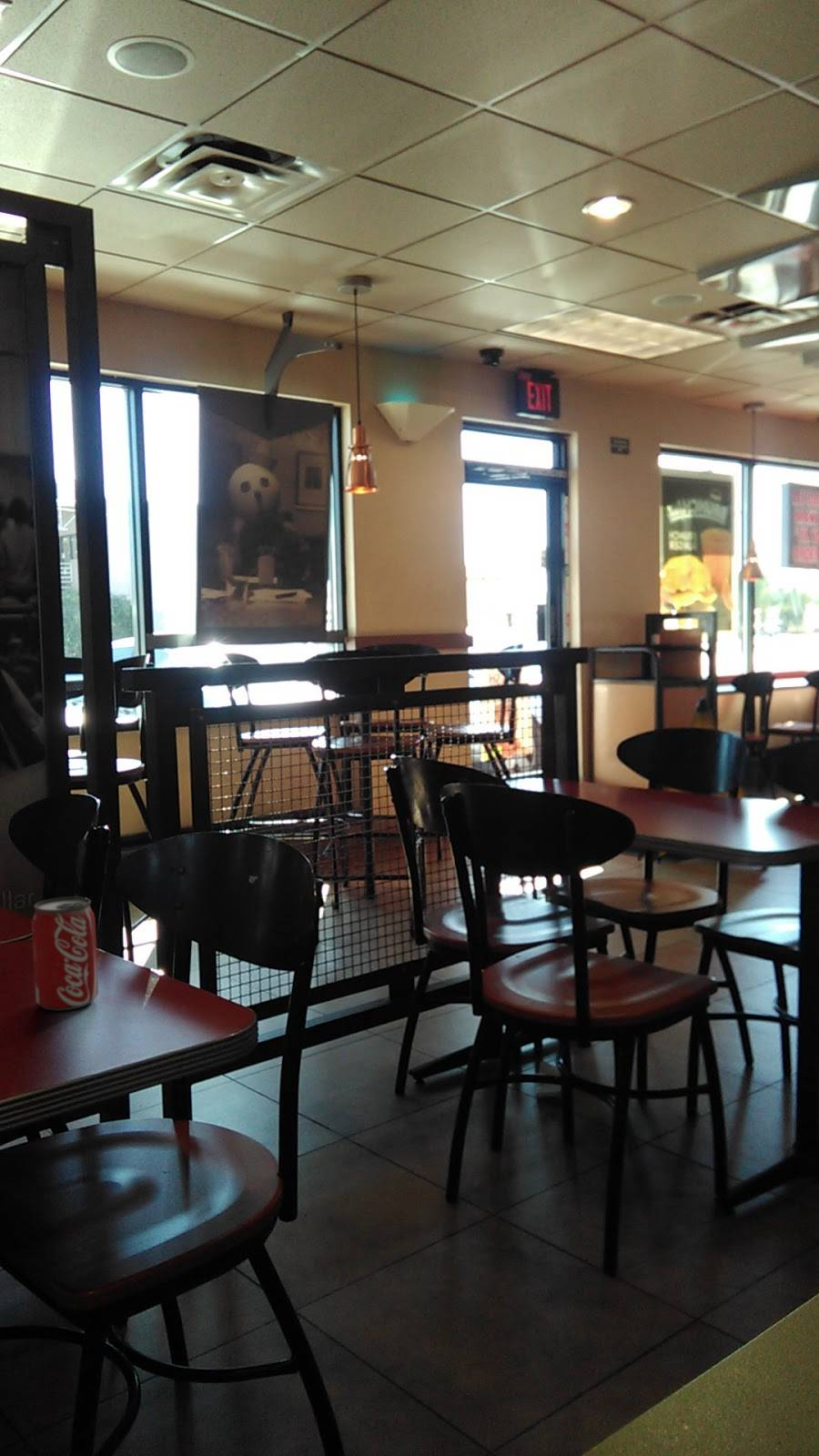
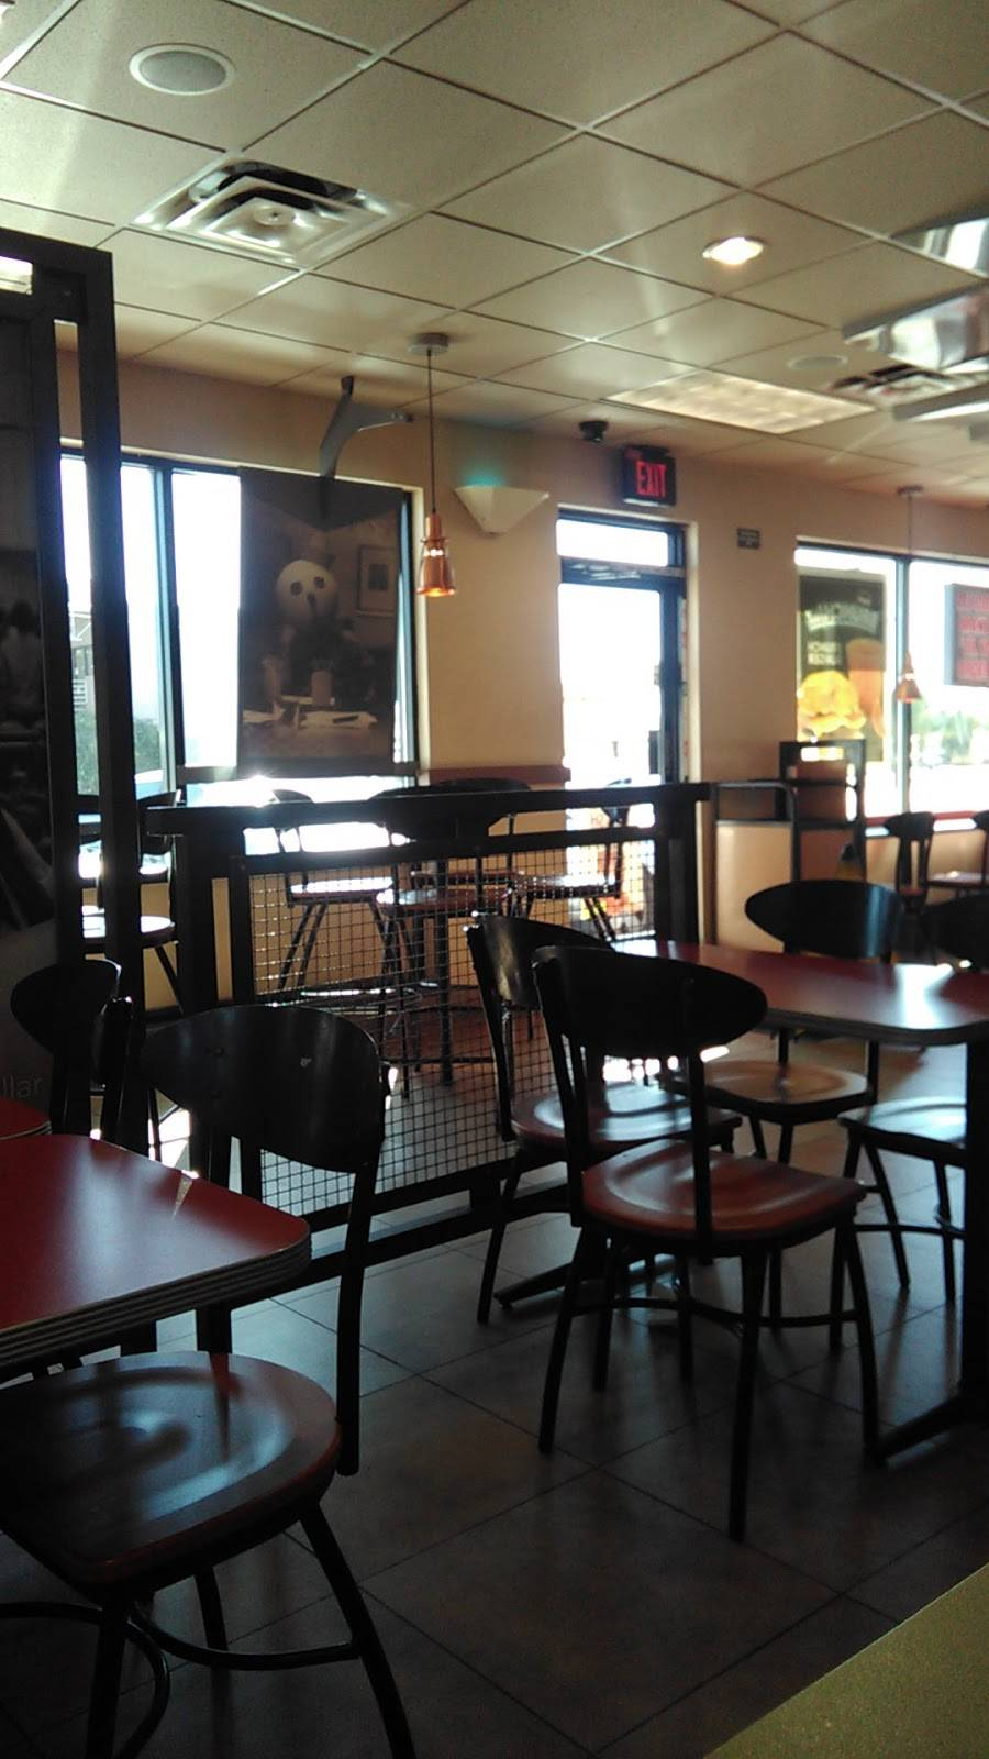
- beverage can [31,896,99,1012]
